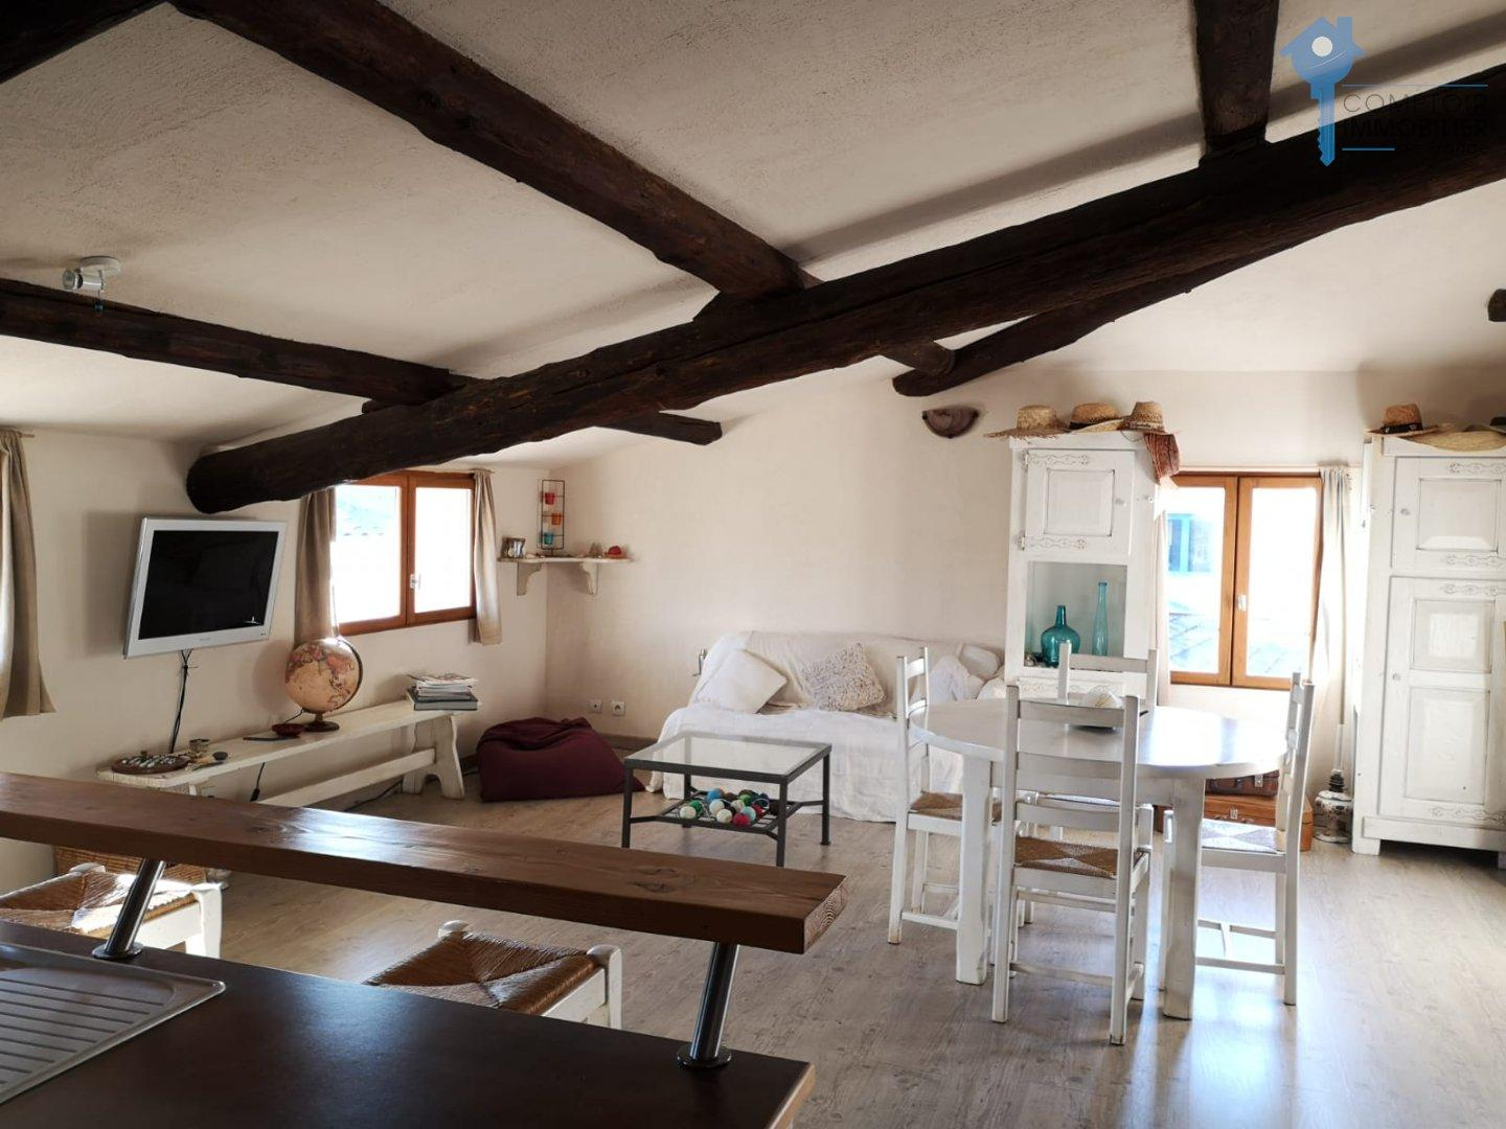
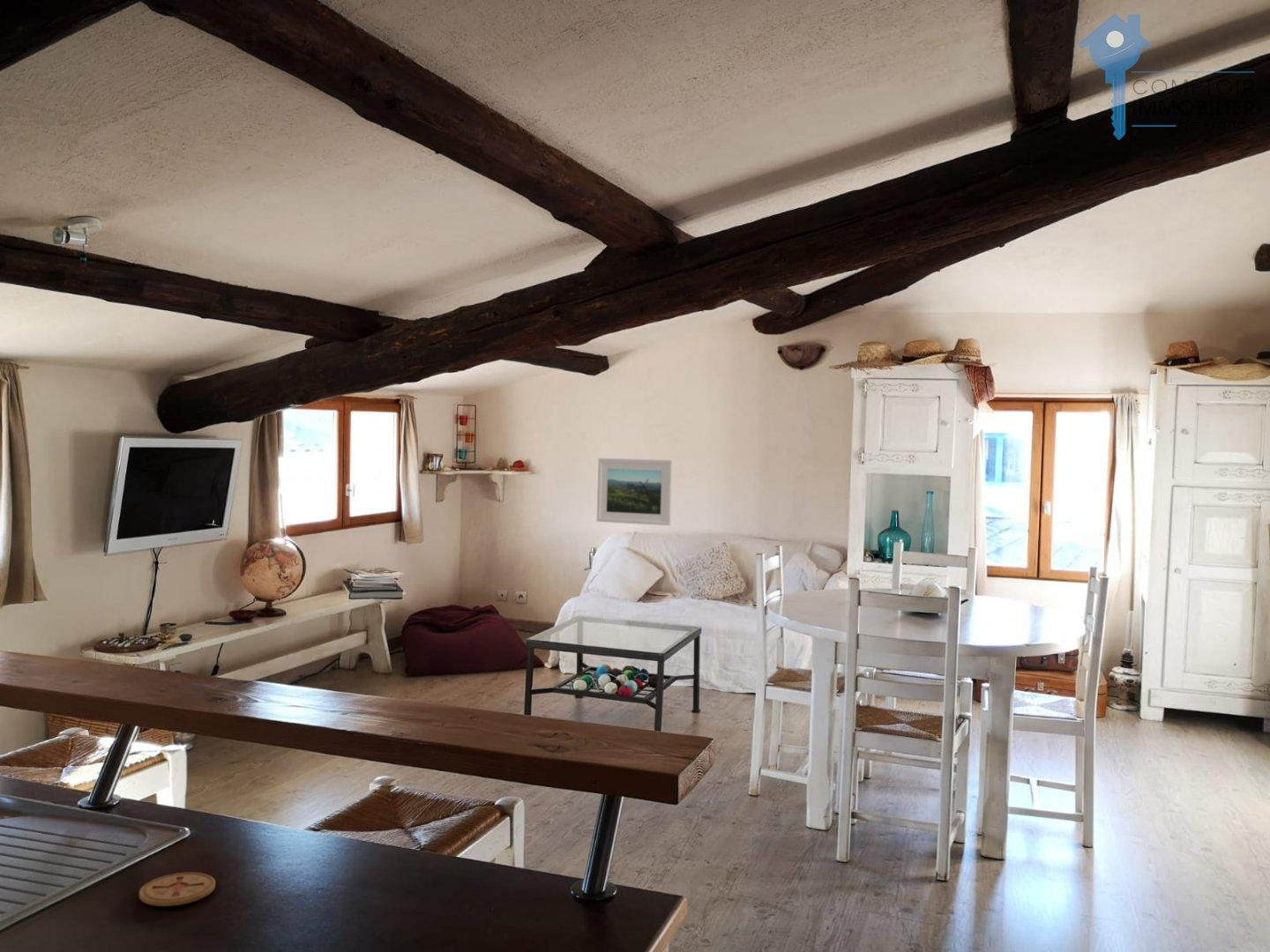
+ coaster [138,872,216,907]
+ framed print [596,457,674,526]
